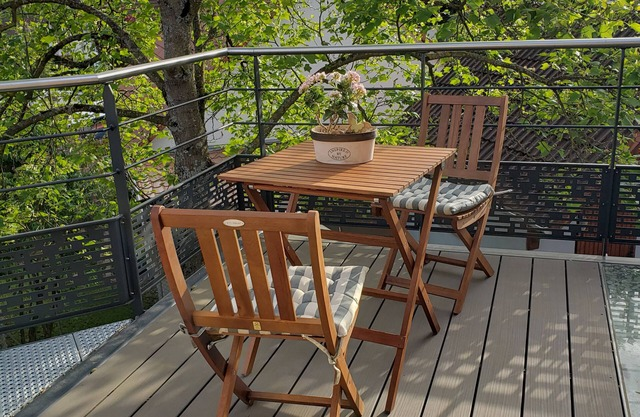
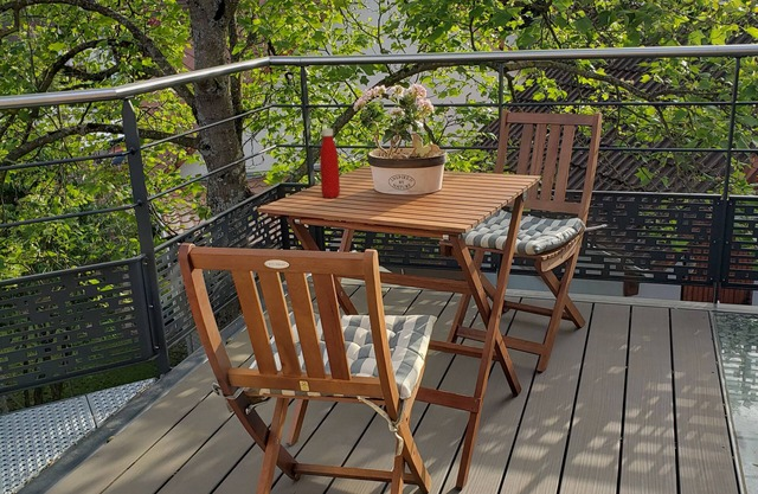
+ bottle [319,127,341,199]
